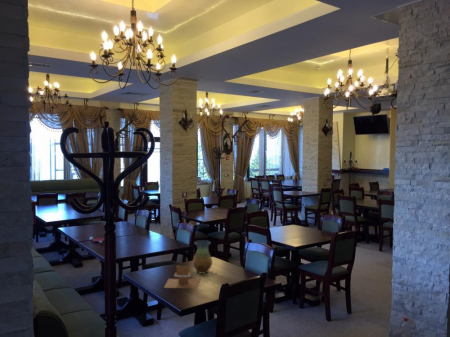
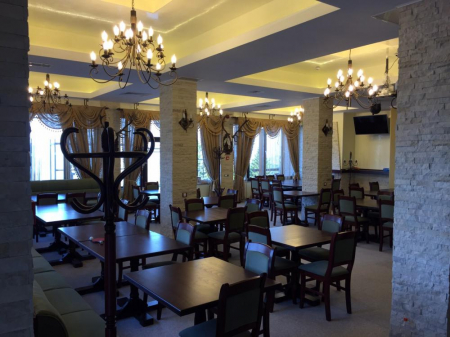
- napkin holder [163,264,201,289]
- vase [192,239,213,275]
